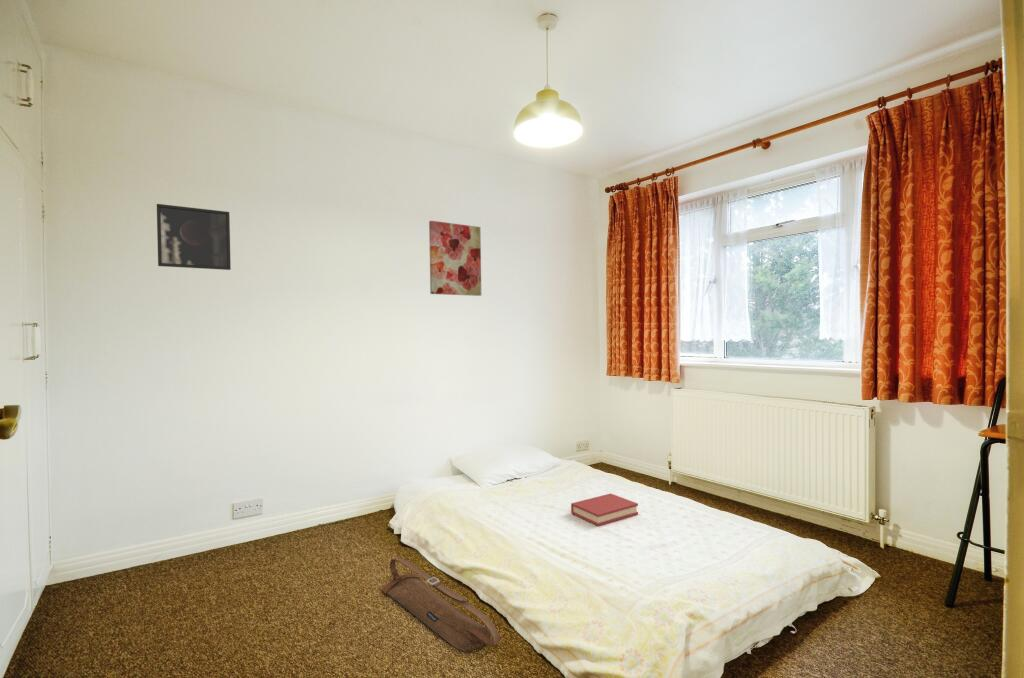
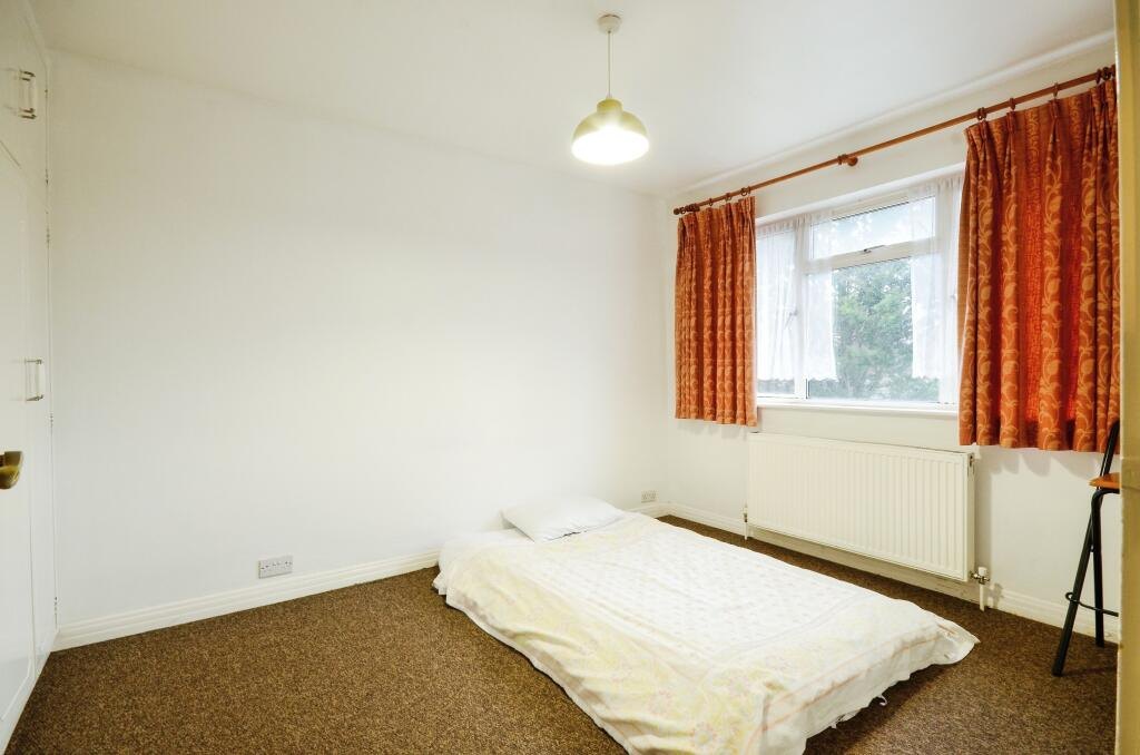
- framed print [156,203,232,271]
- hardback book [570,492,639,527]
- bag [381,556,501,653]
- wall art [428,220,482,297]
